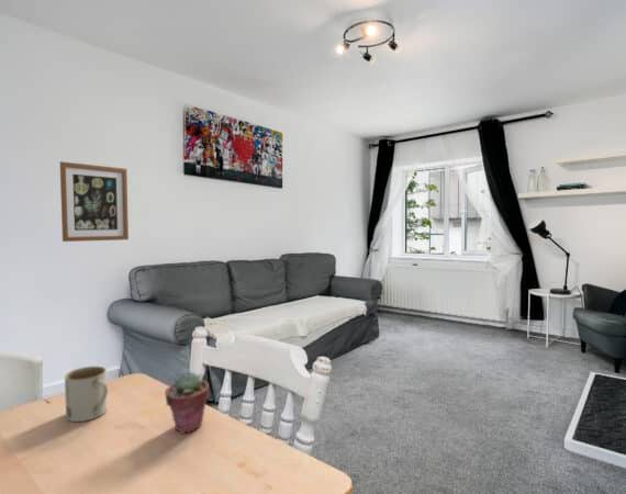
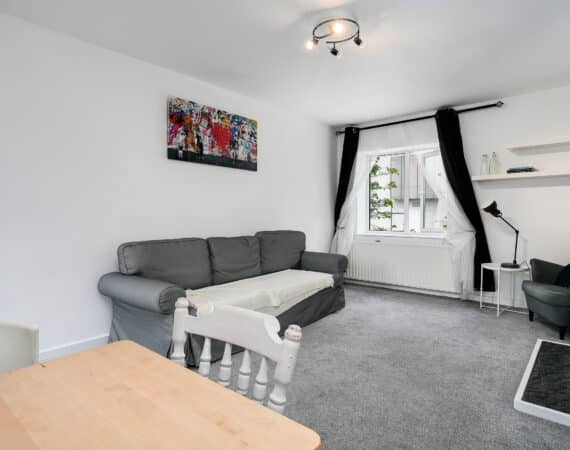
- mug [64,366,109,423]
- potted succulent [164,371,210,435]
- wall art [59,160,130,243]
